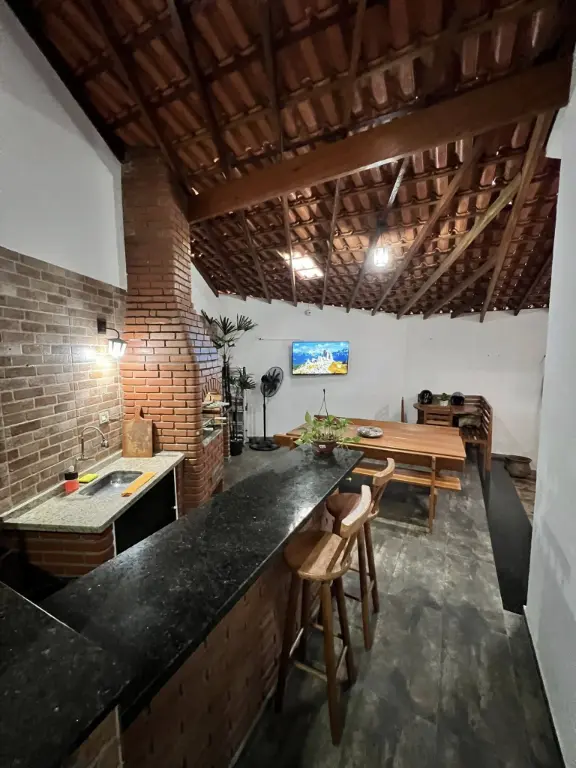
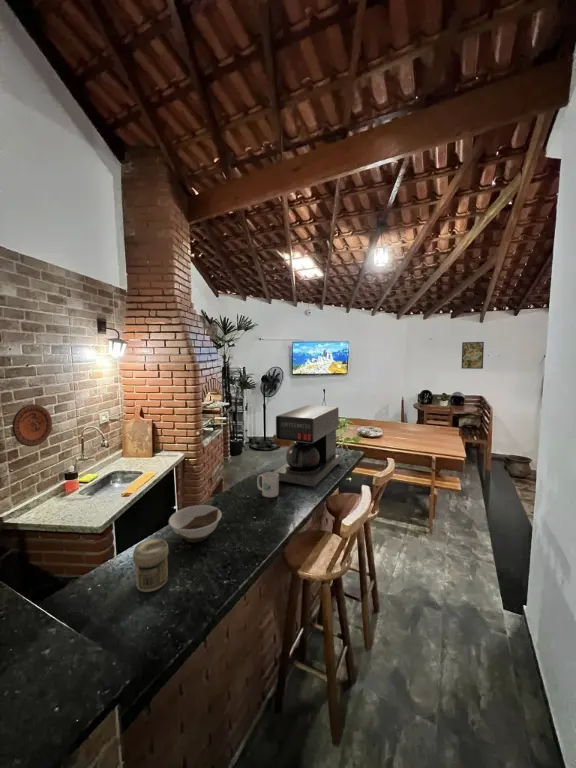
+ coffee maker [273,404,340,488]
+ mug [256,471,280,498]
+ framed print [461,341,485,370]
+ jar [132,538,170,593]
+ bowl [168,504,223,544]
+ decorative plate [11,403,53,447]
